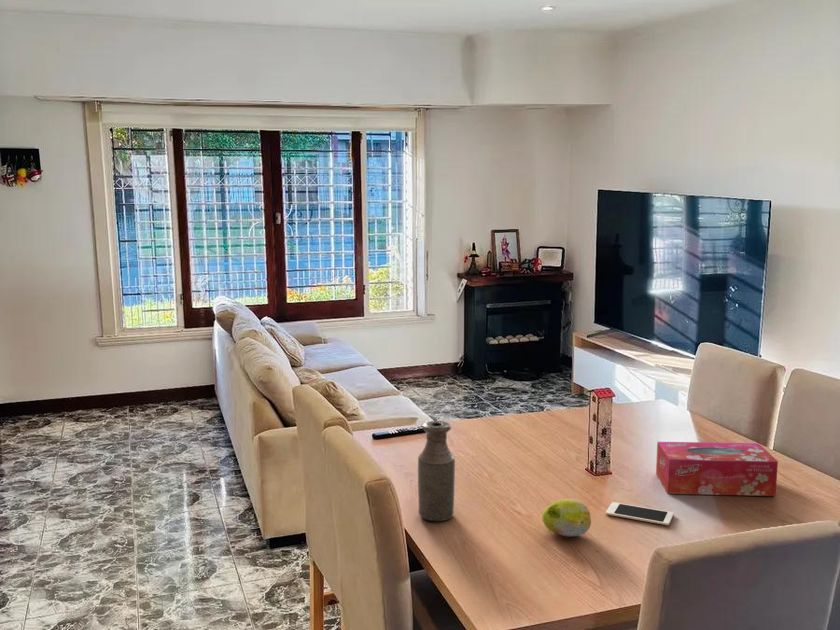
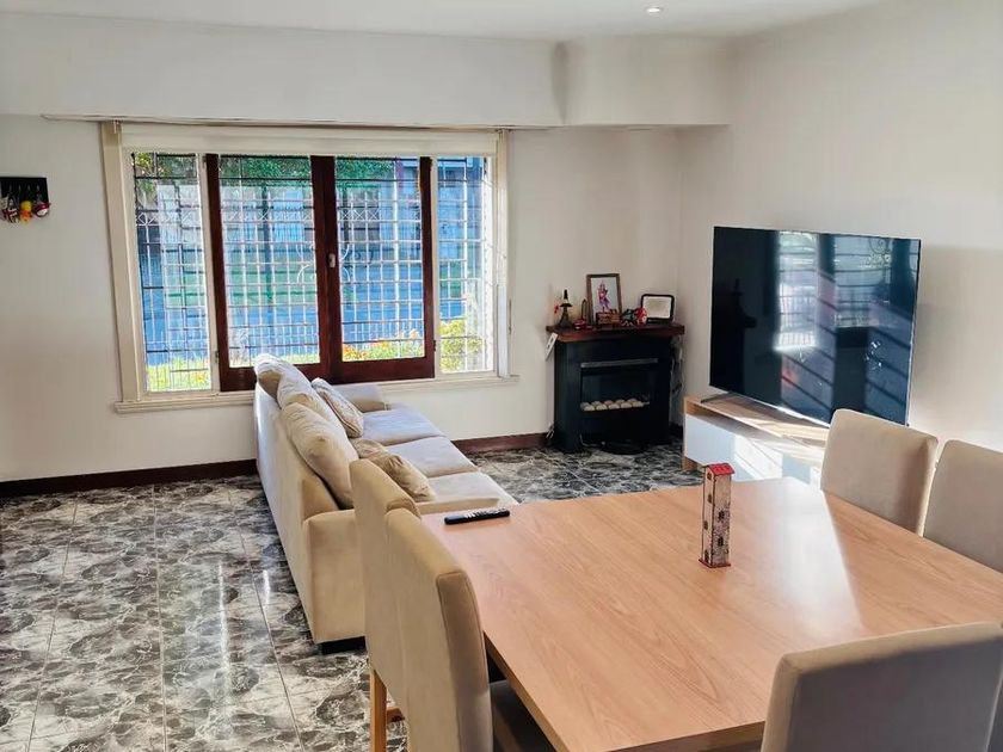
- cell phone [605,501,674,526]
- bottle [417,420,456,523]
- tissue box [655,441,779,497]
- fruit [541,498,592,537]
